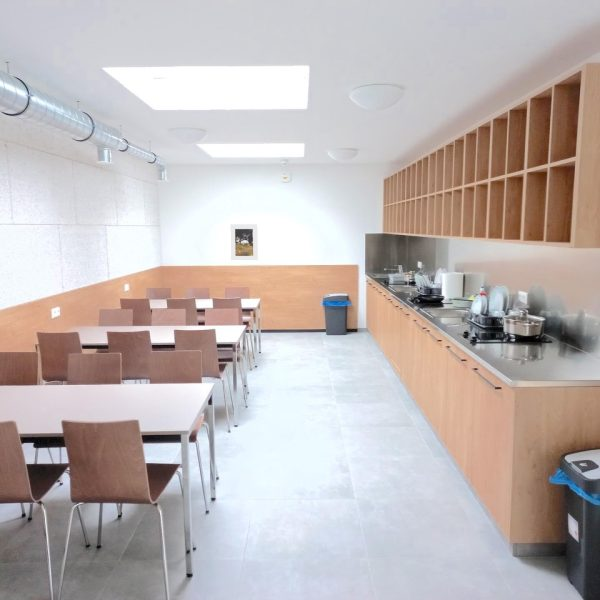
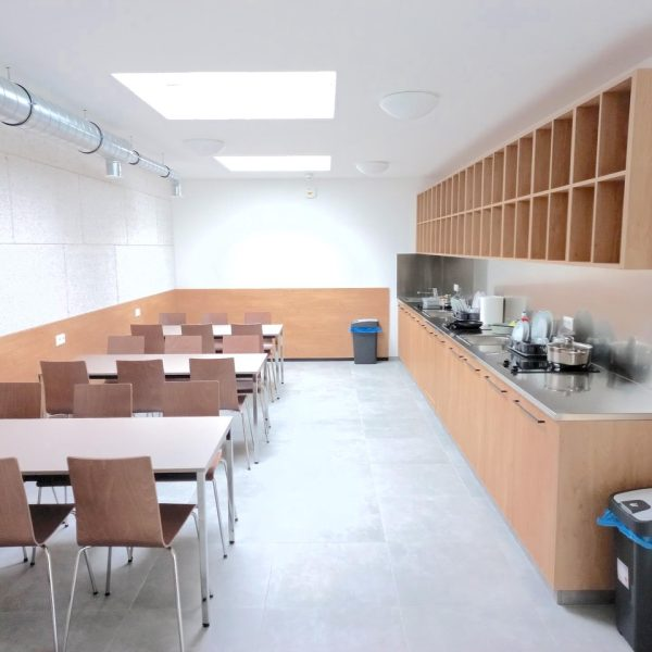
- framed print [229,223,259,261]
